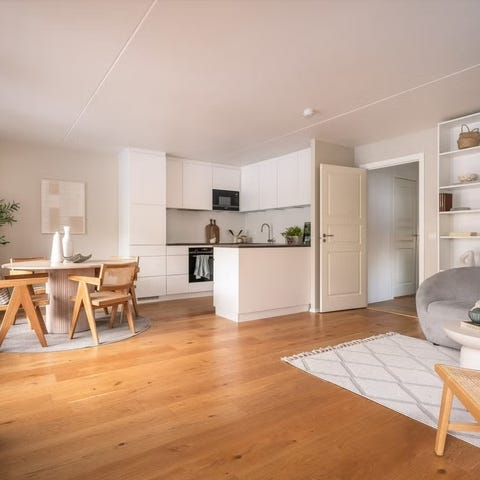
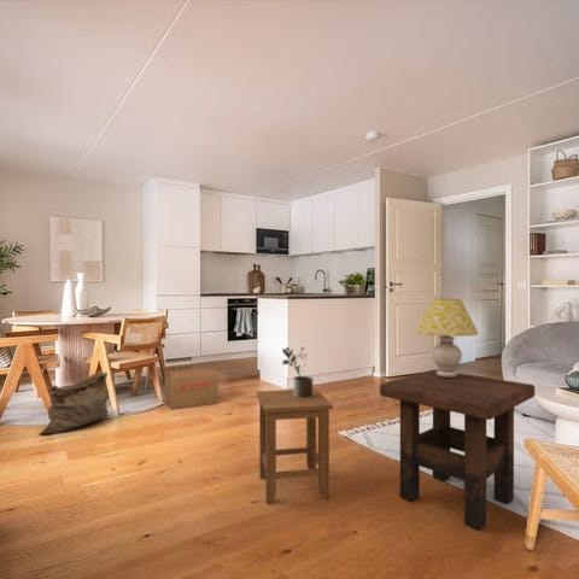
+ potted plant [281,346,315,398]
+ bag [37,372,110,435]
+ cardboard box [164,367,220,411]
+ table lamp [415,298,480,378]
+ side table [379,368,536,531]
+ stool [256,387,334,505]
